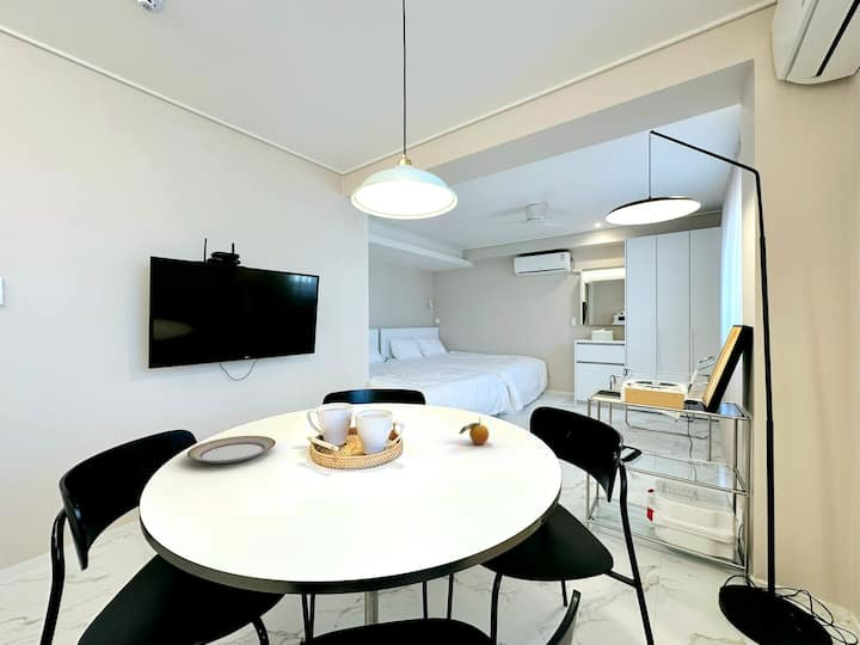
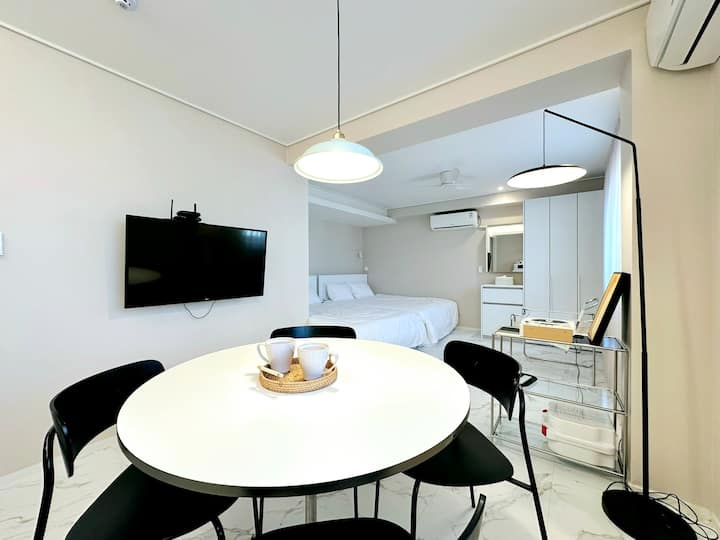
- plate [186,435,277,465]
- fruit [457,417,490,446]
